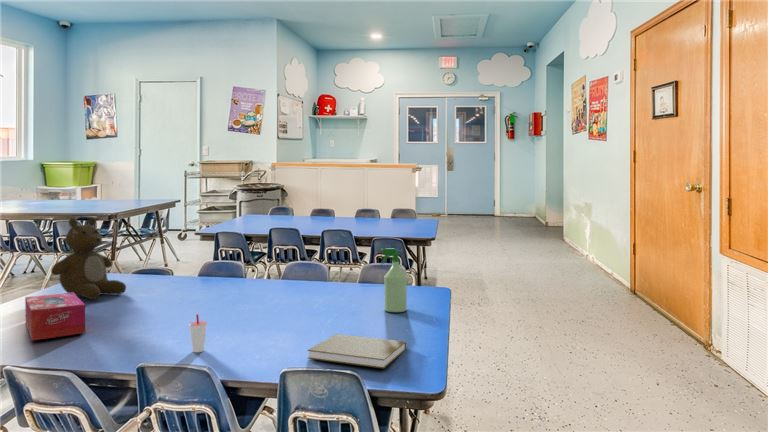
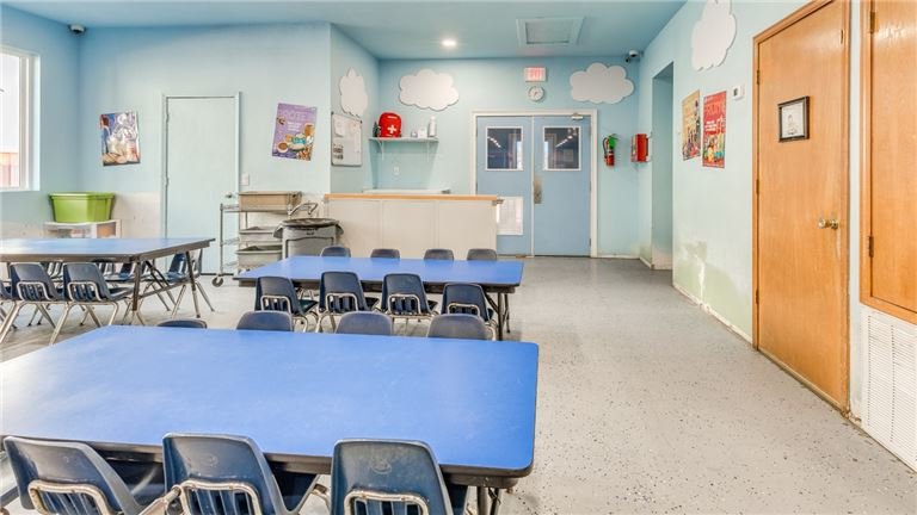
- teddy bear [50,216,127,300]
- book [307,333,407,369]
- spray bottle [380,248,408,313]
- cup [188,313,208,353]
- tissue box [24,292,86,341]
